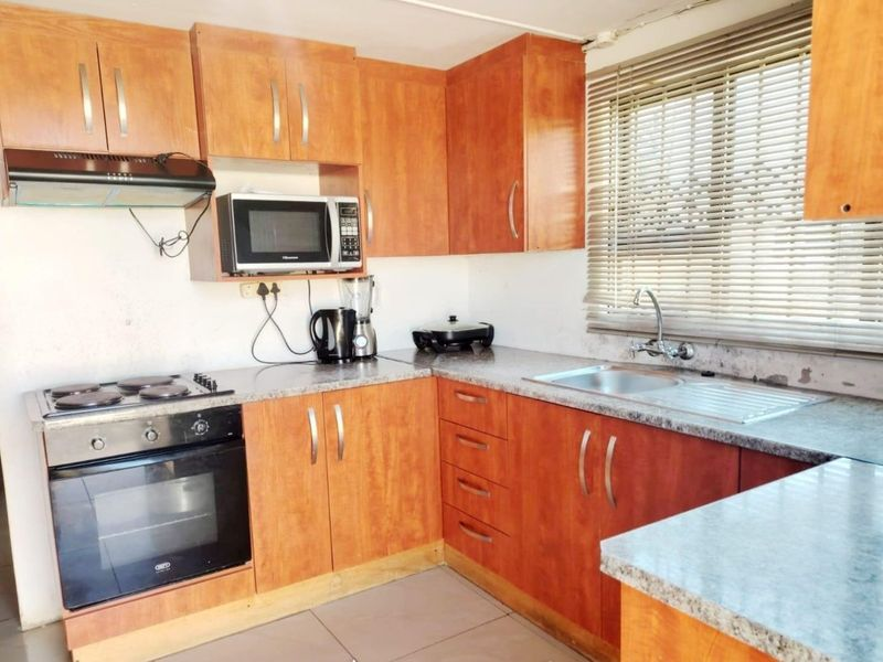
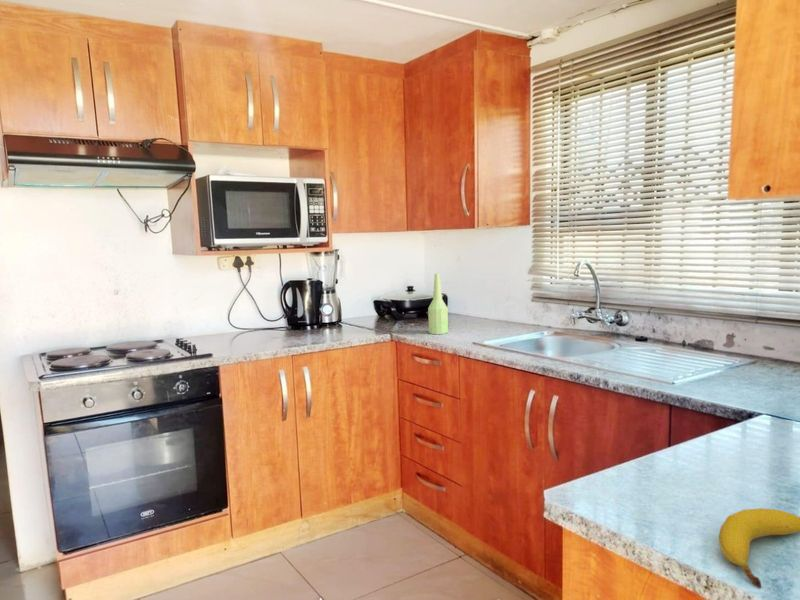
+ bottle [427,273,449,335]
+ fruit [718,507,800,589]
